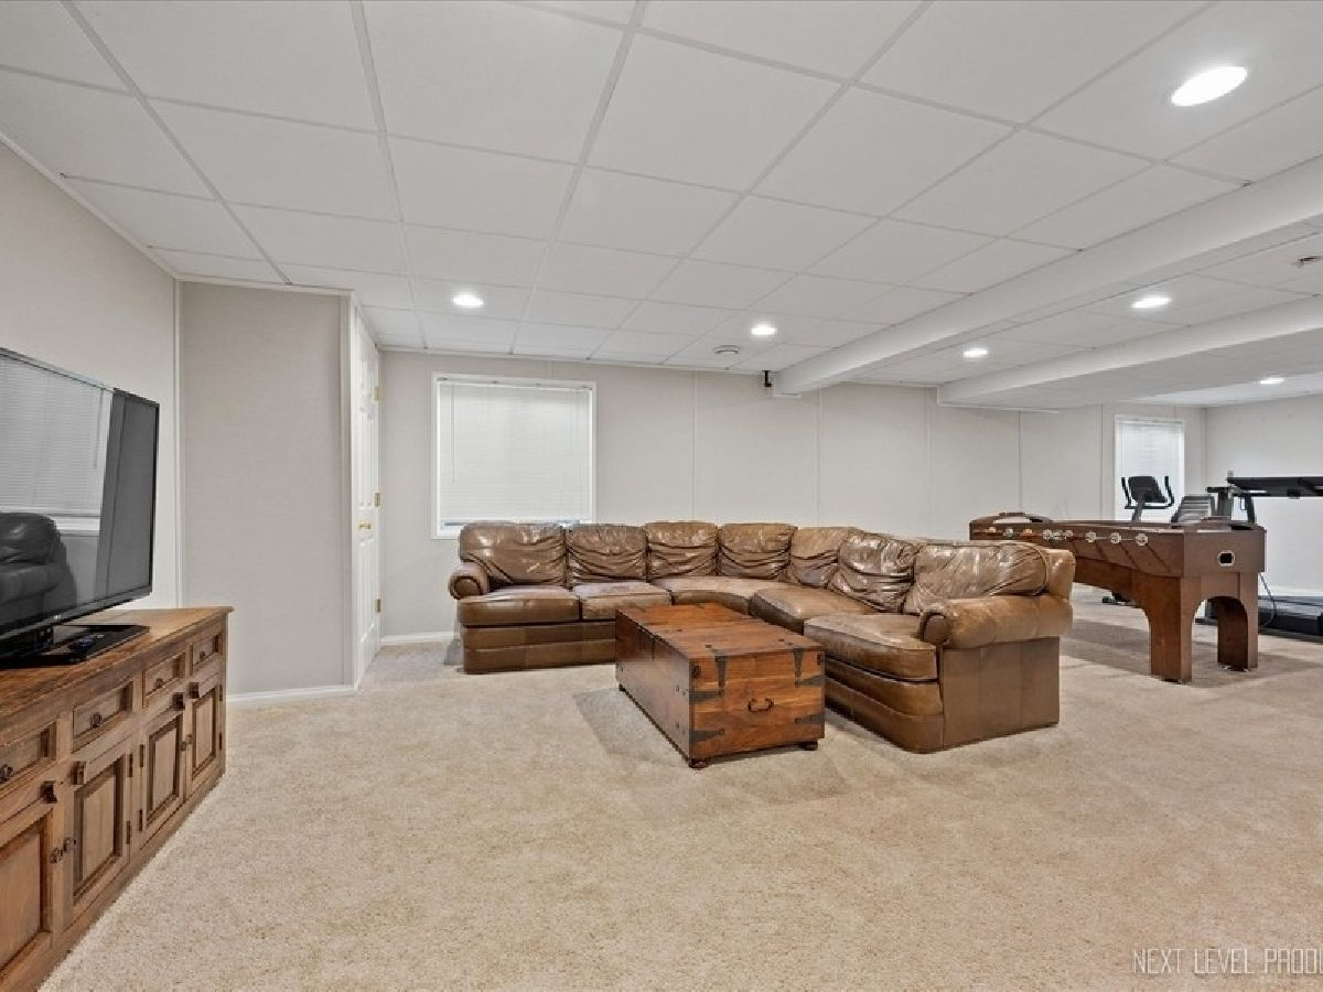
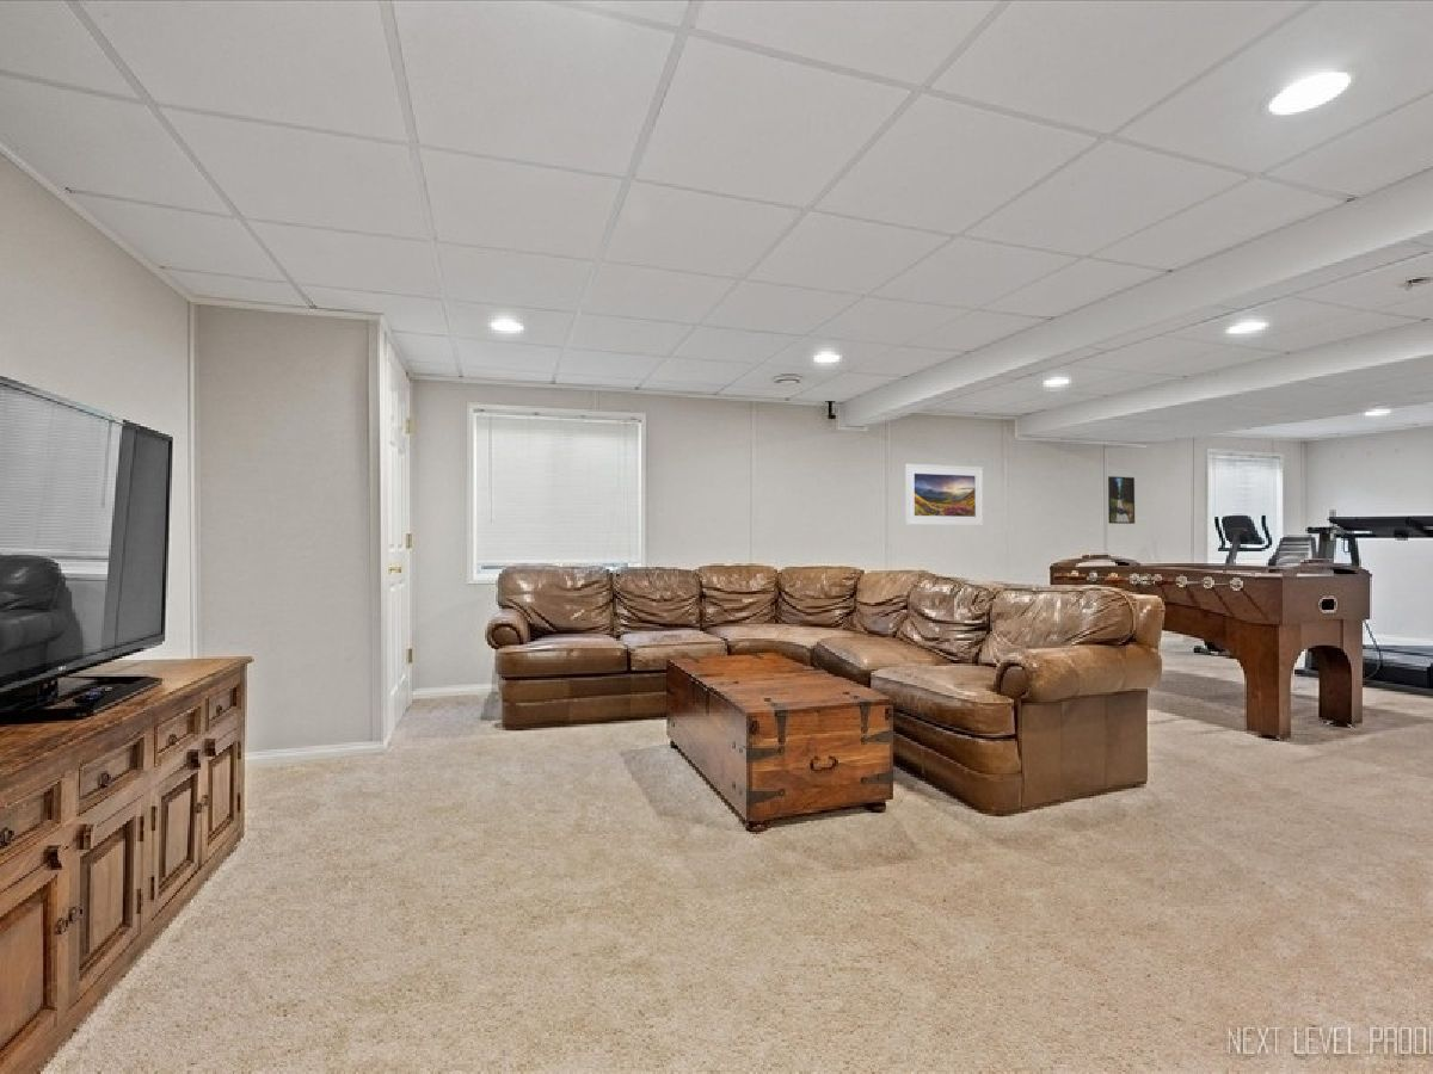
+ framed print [904,463,984,526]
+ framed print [1107,475,1136,525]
